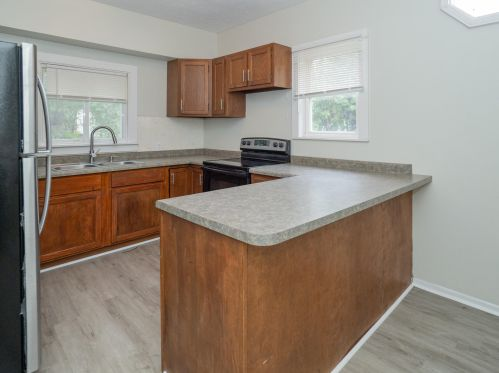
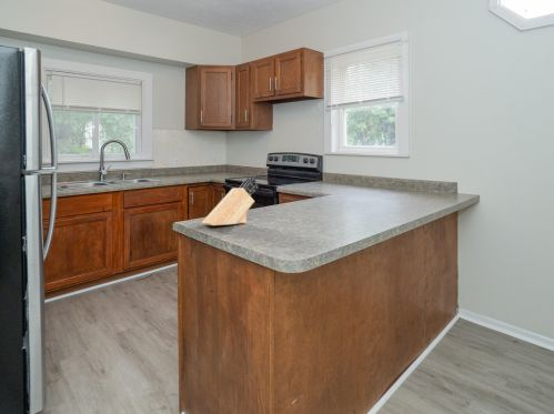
+ knife block [201,175,260,226]
